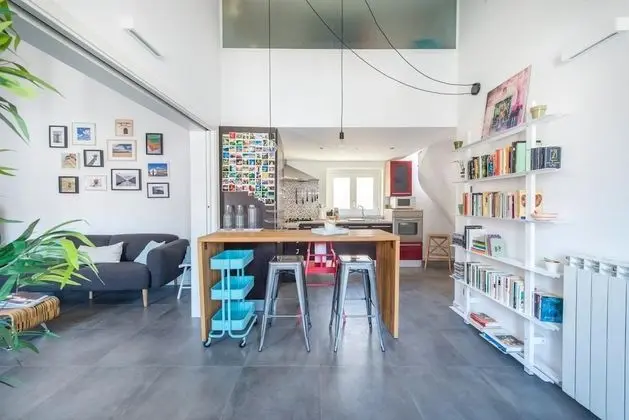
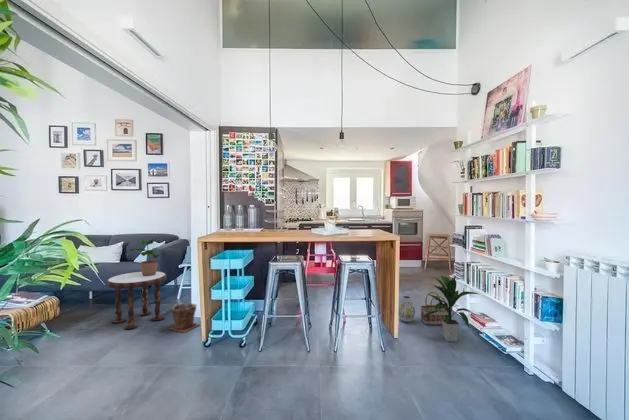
+ side table [106,270,168,330]
+ potted plant [128,238,166,276]
+ vase [398,295,416,323]
+ basket [420,291,452,326]
+ indoor plant [420,274,479,343]
+ plant pot [168,302,201,334]
